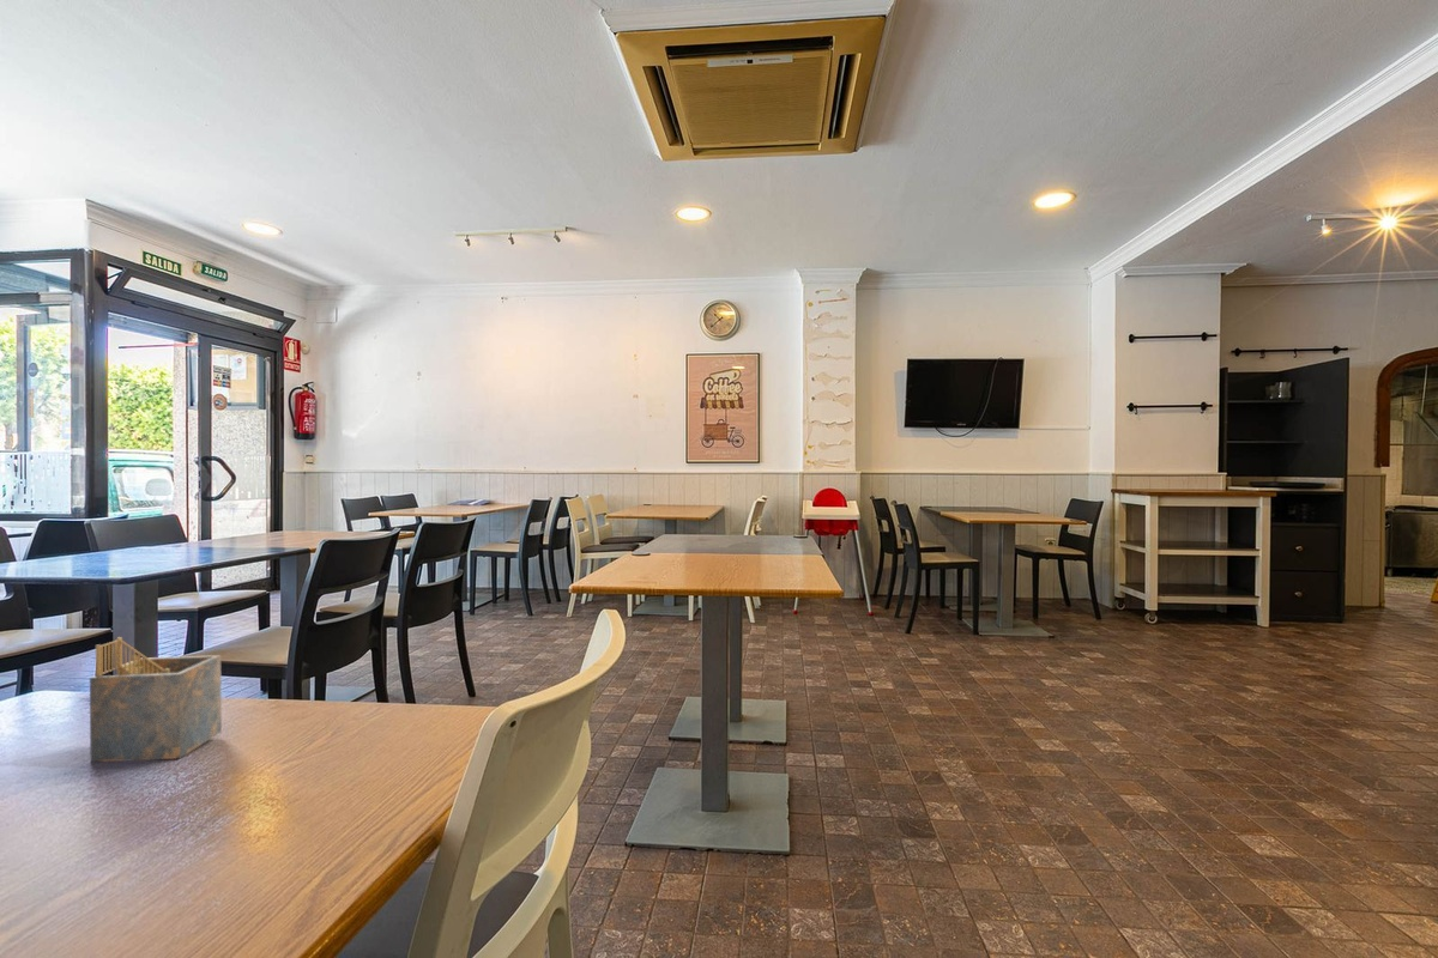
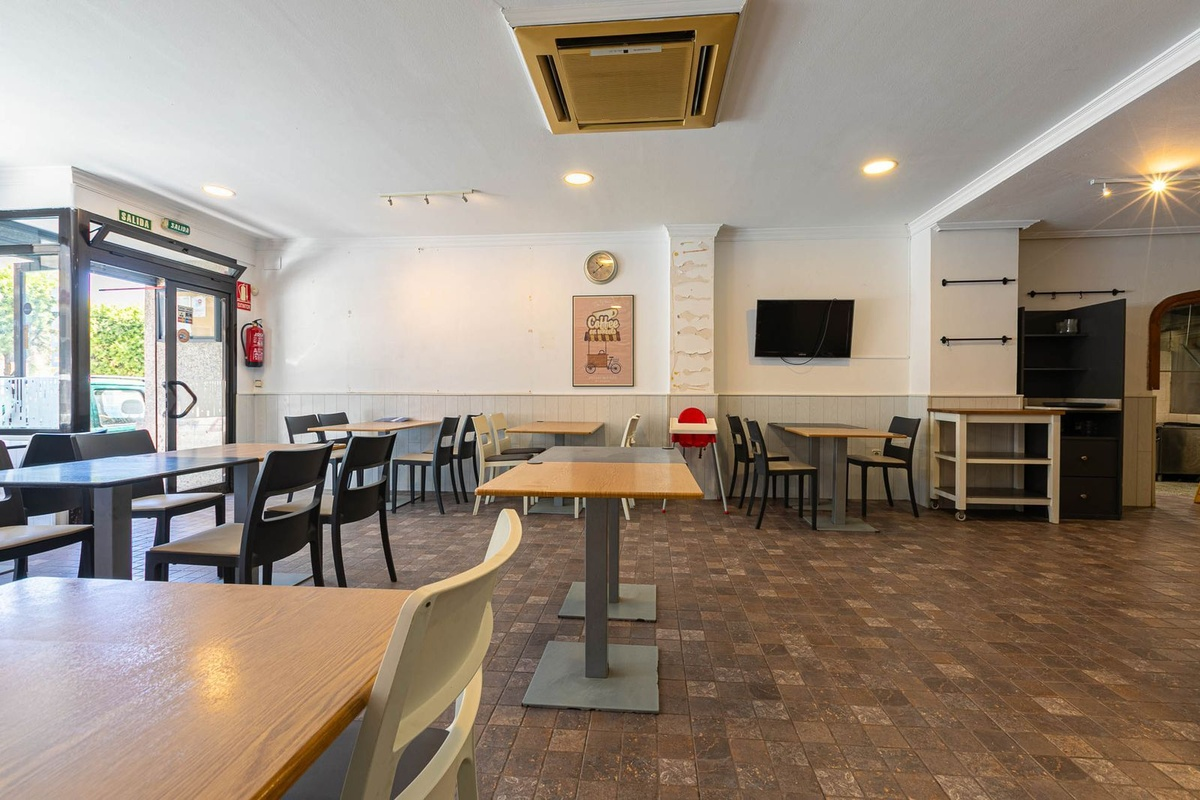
- napkin holder [89,636,223,763]
